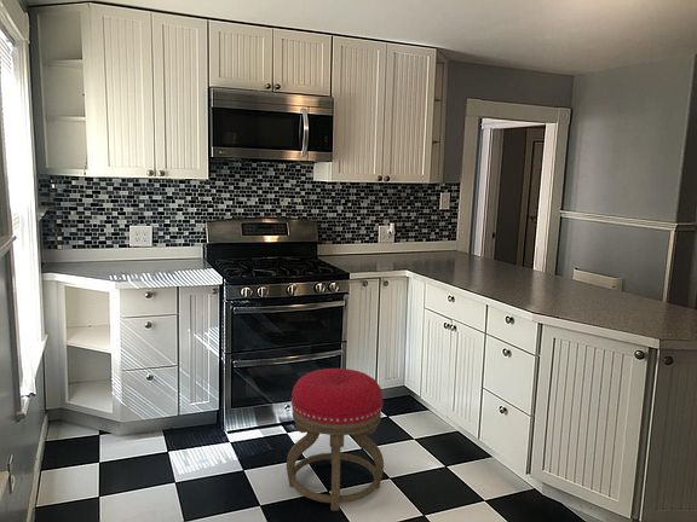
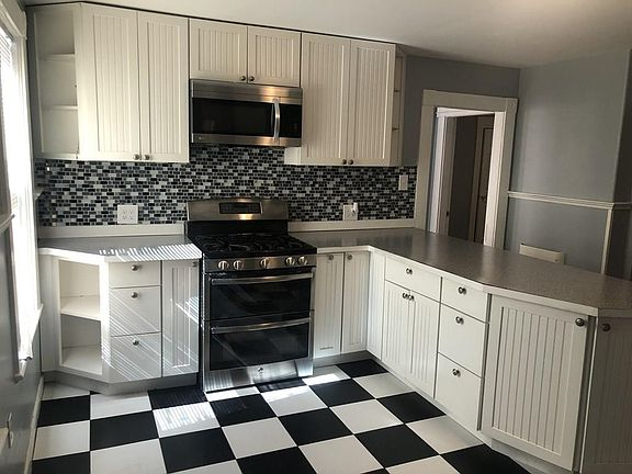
- stool [286,367,385,512]
